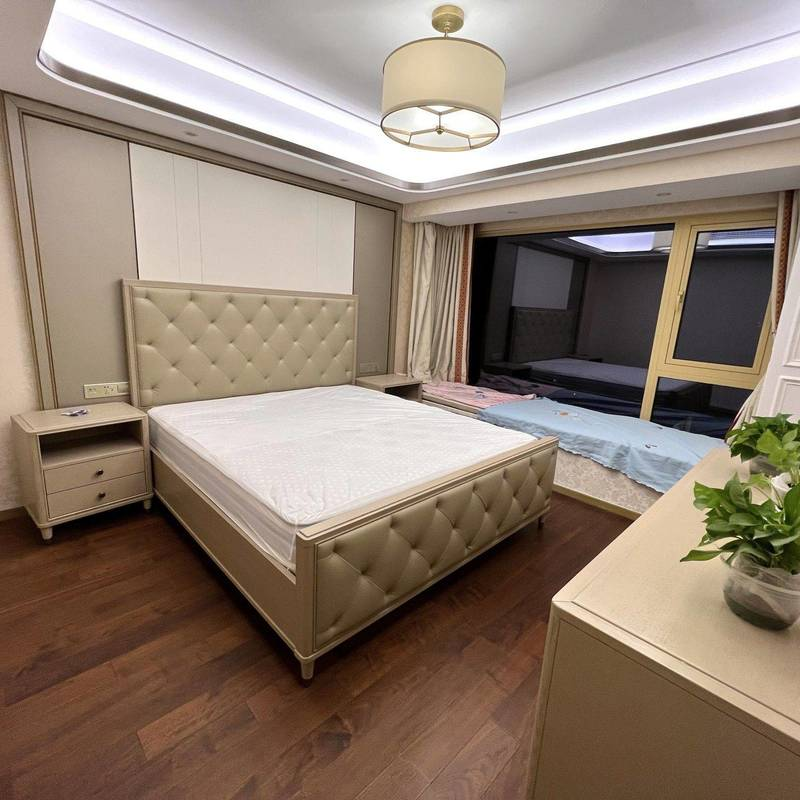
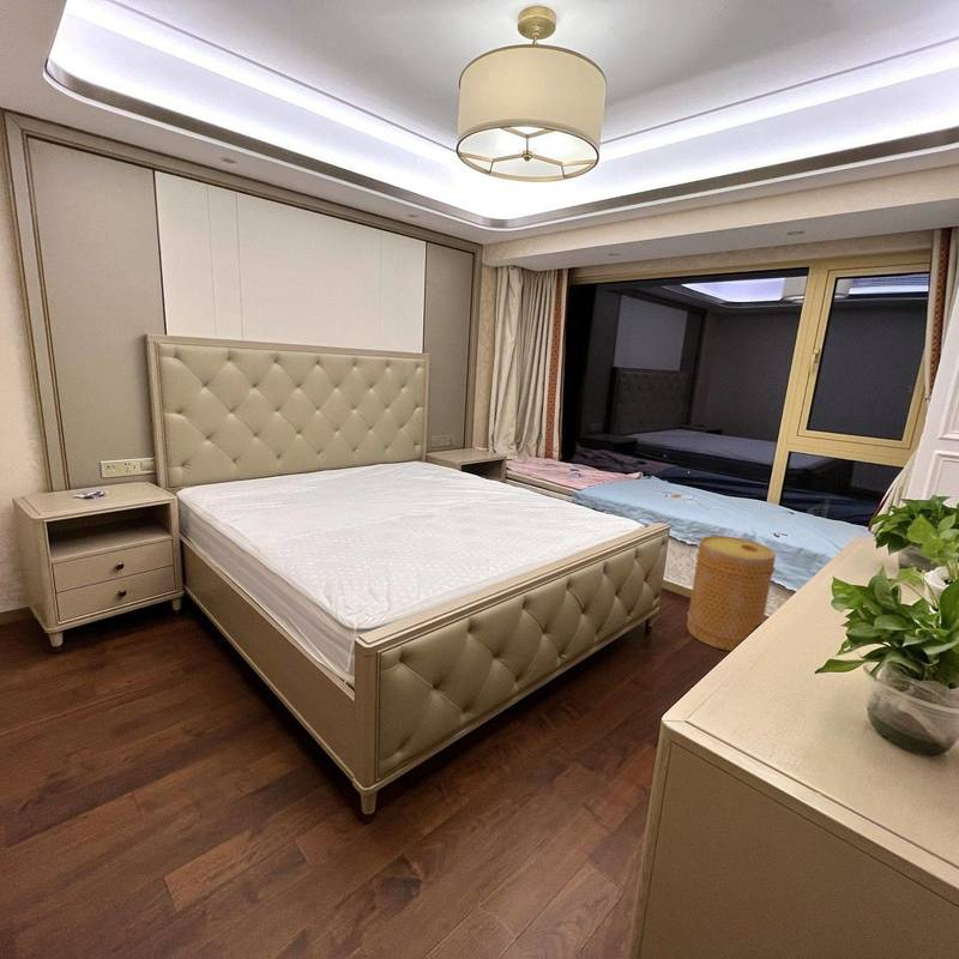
+ basket [686,535,777,652]
